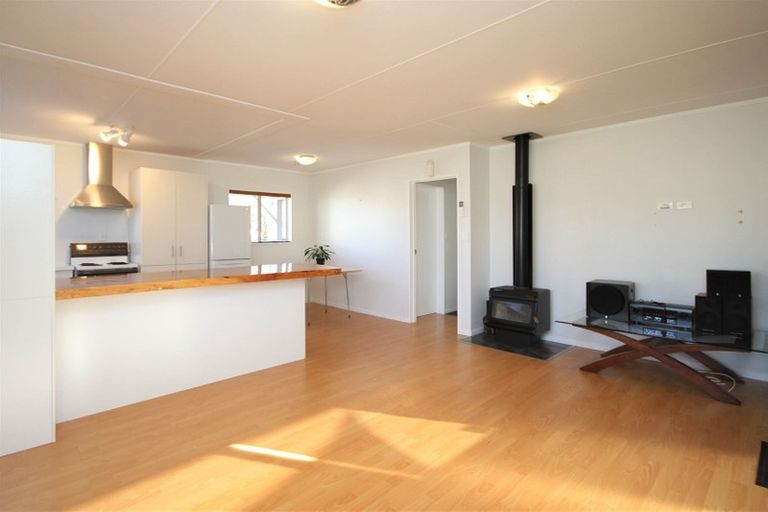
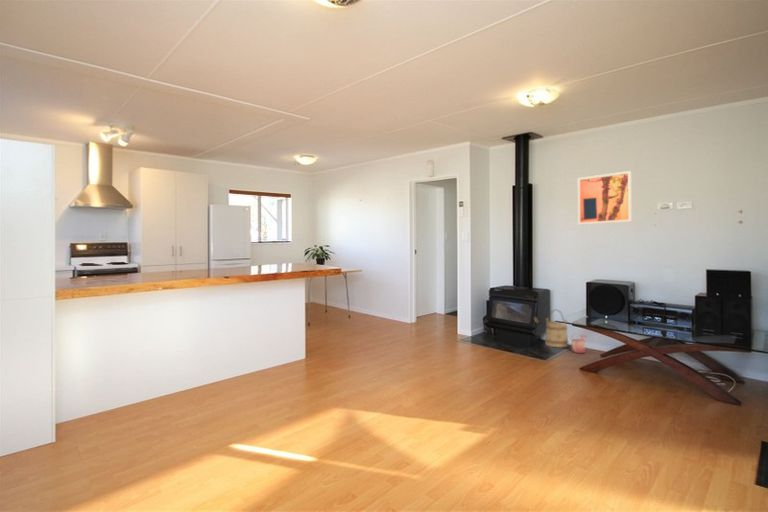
+ wall art [577,170,633,226]
+ bucket [544,308,569,348]
+ watering can [570,332,588,354]
